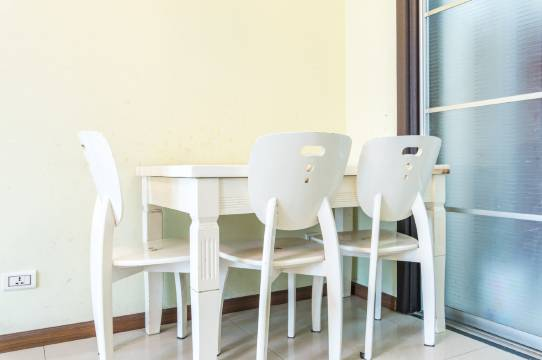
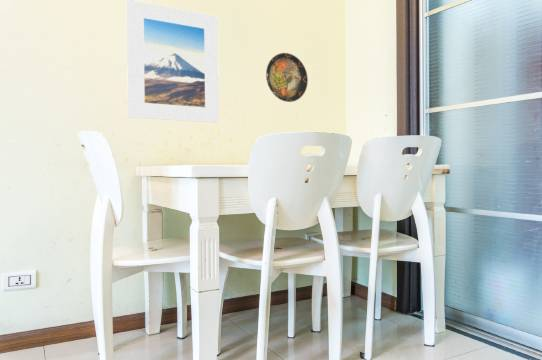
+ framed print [126,0,220,124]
+ decorative plate [265,52,309,103]
